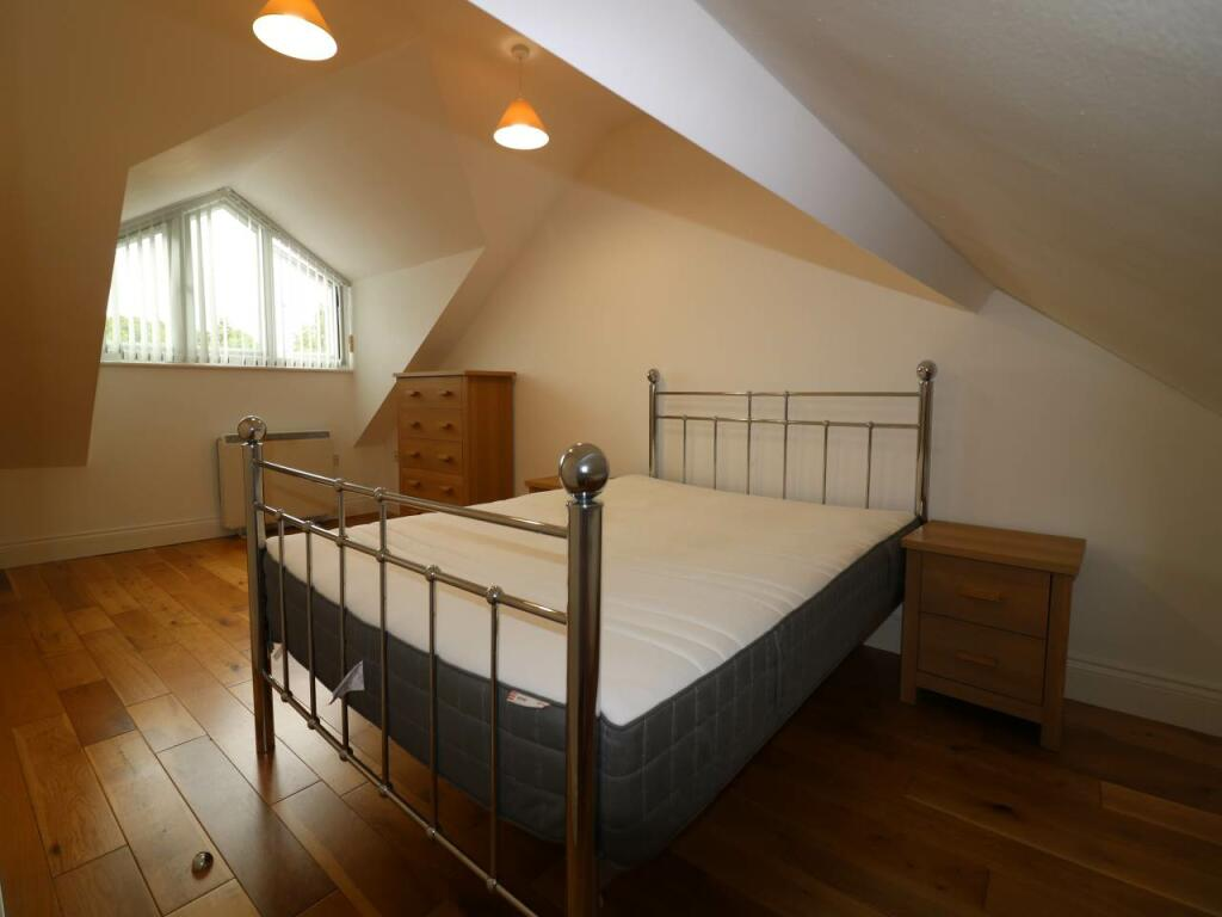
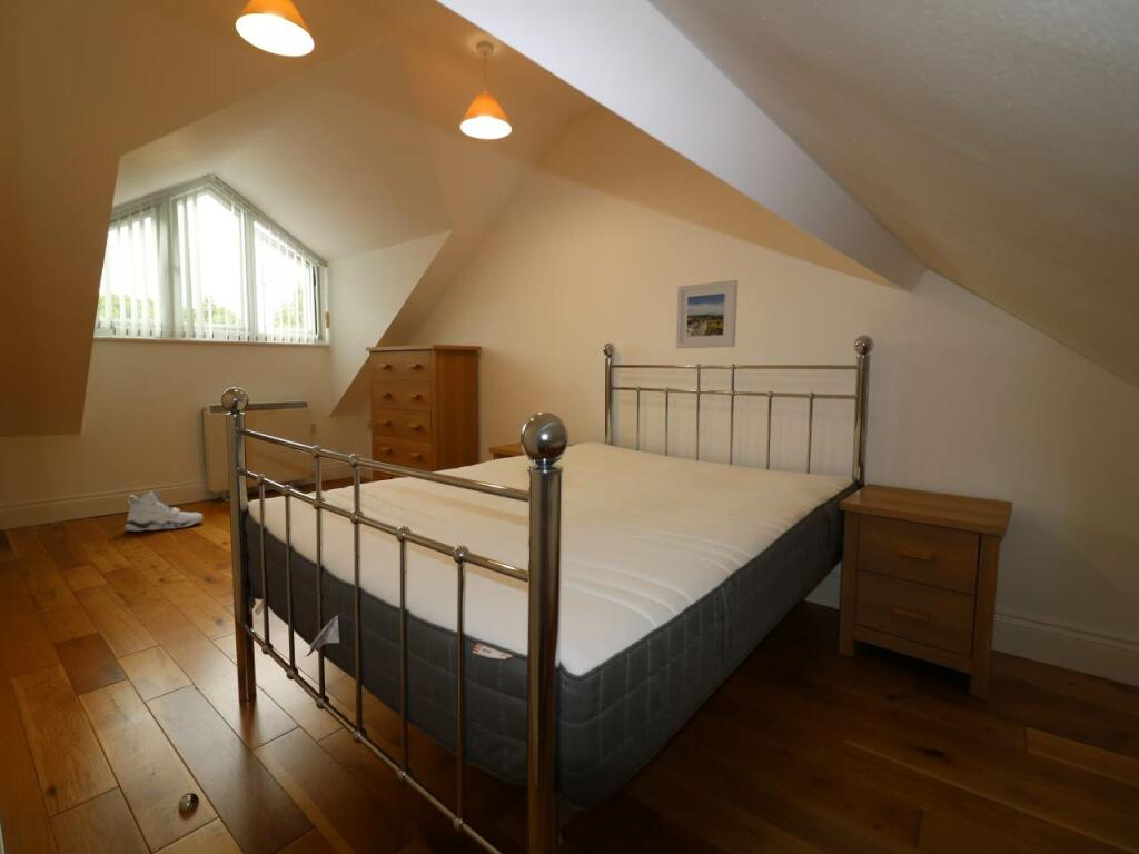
+ sneaker [123,489,205,533]
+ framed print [675,279,739,349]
